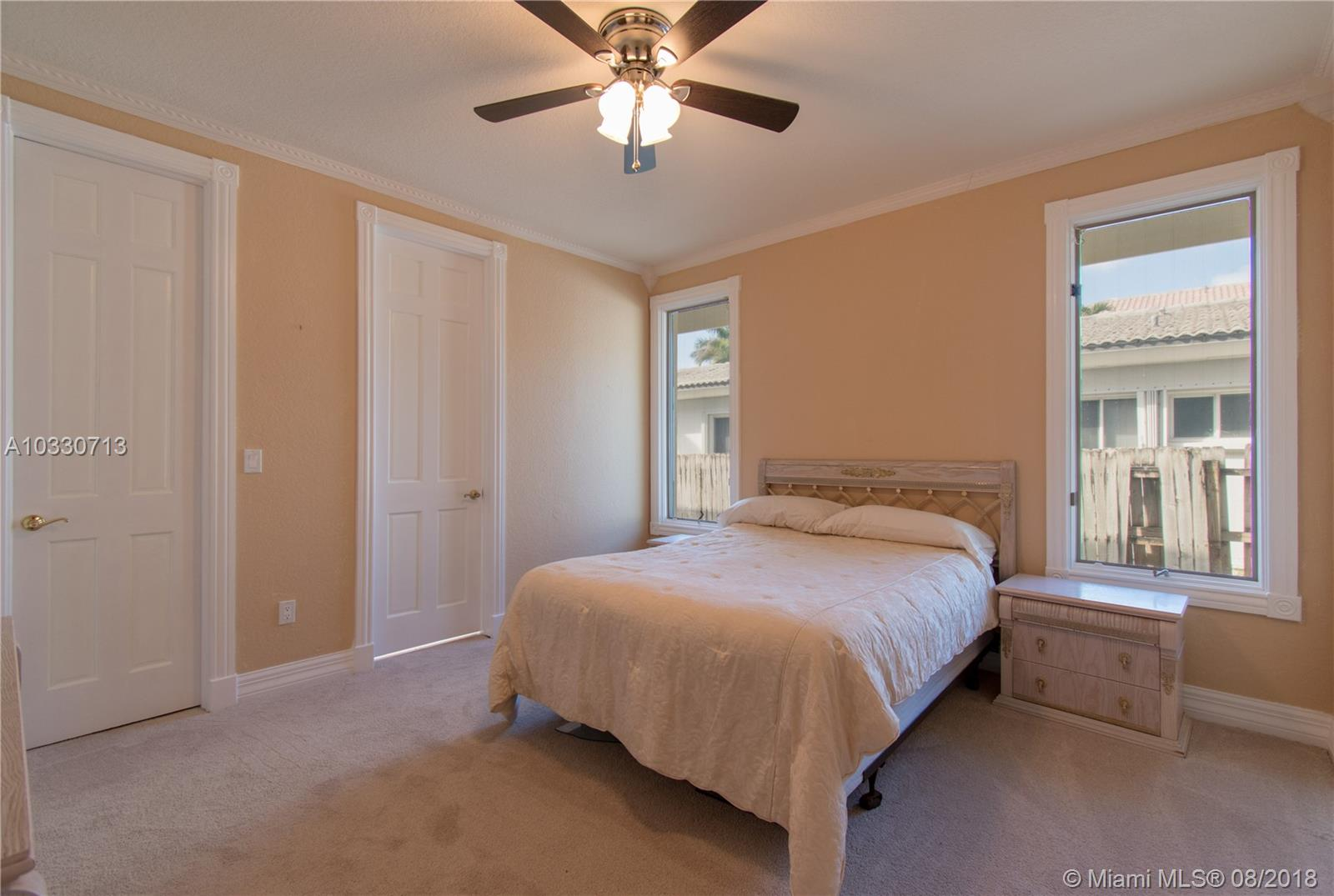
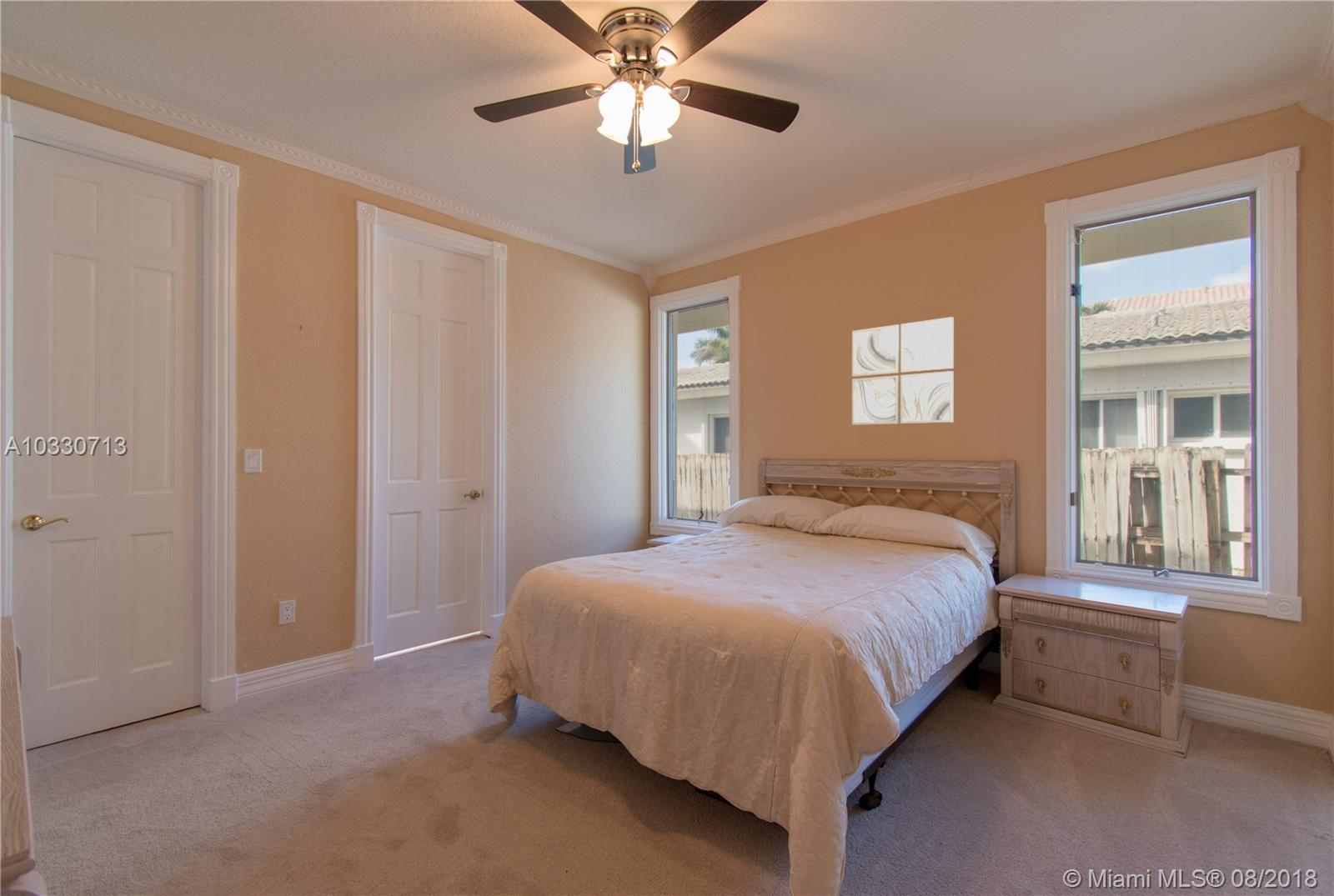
+ wall art [851,316,955,426]
